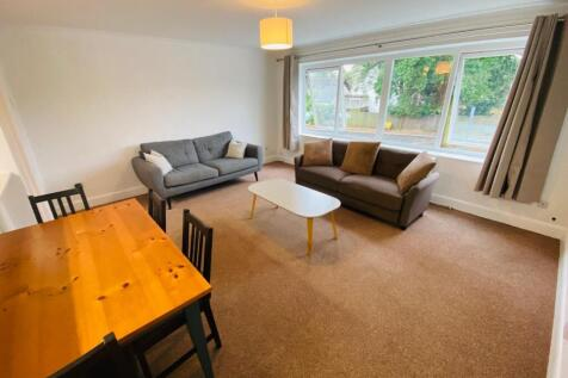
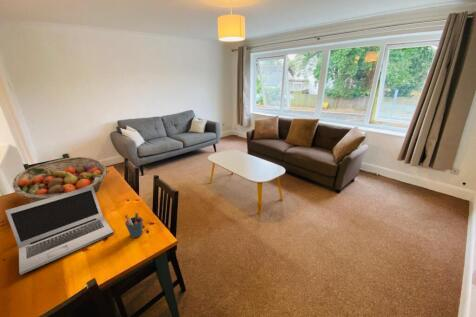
+ laptop [4,186,115,276]
+ pen holder [124,212,143,239]
+ fruit basket [12,156,109,202]
